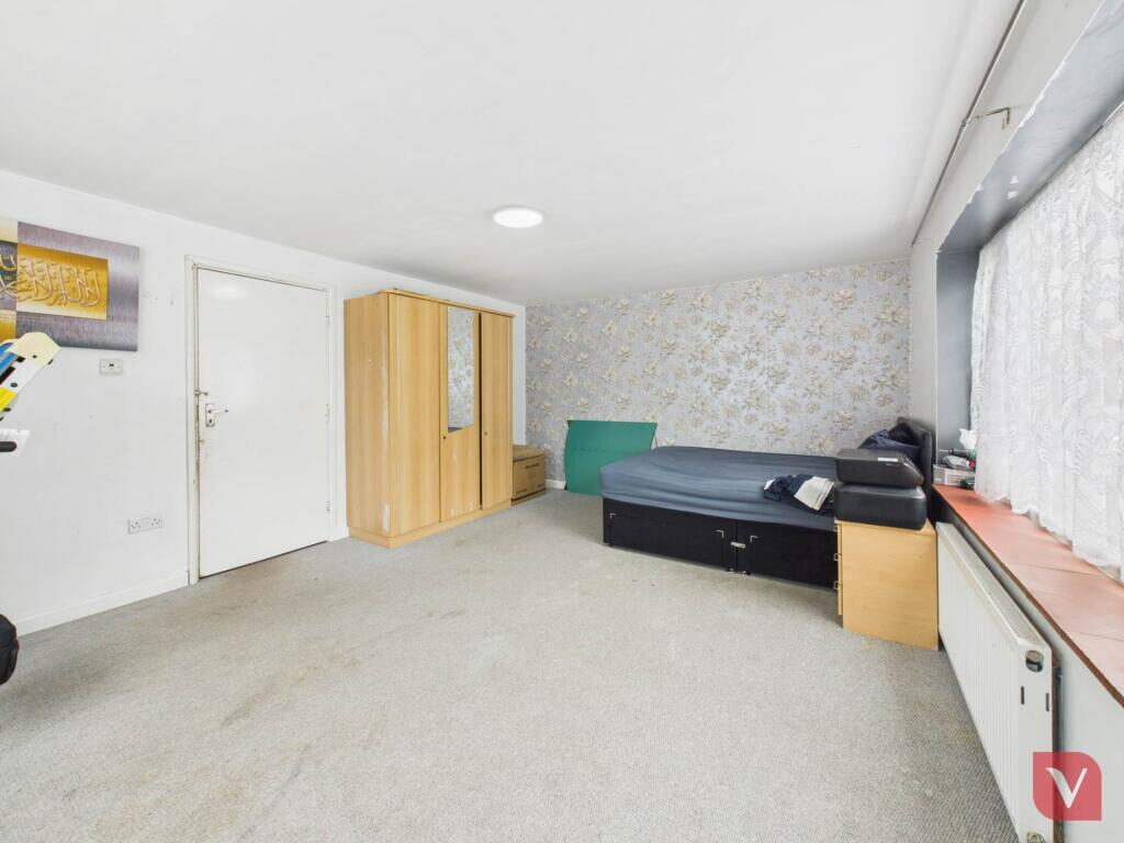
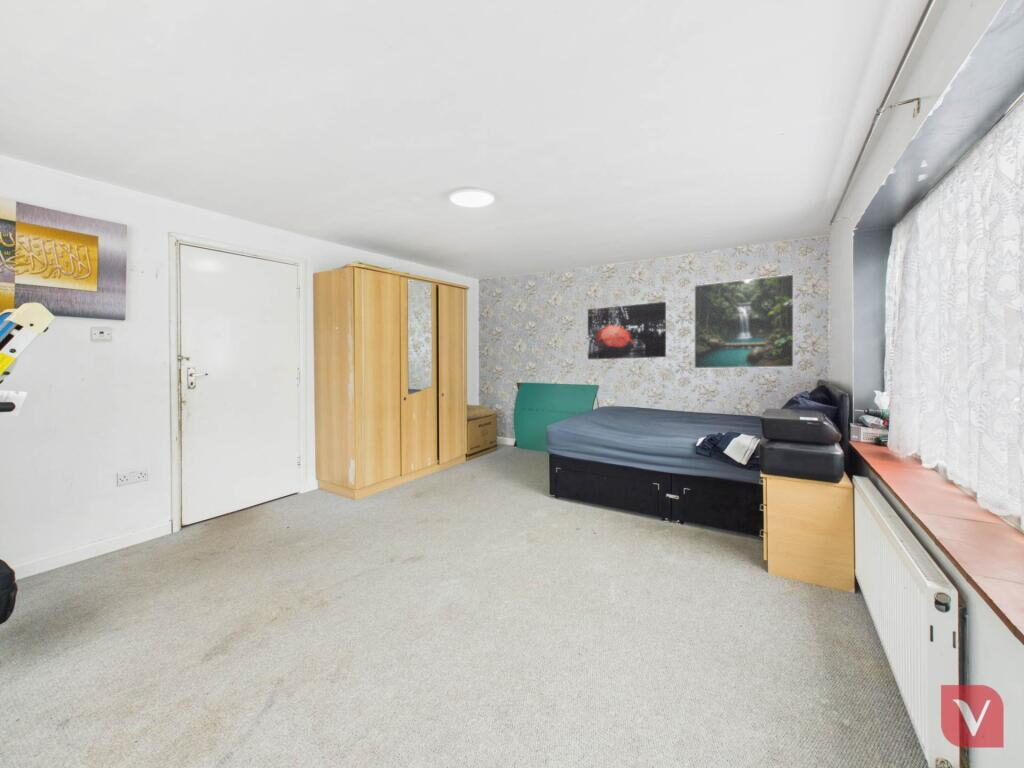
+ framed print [693,273,795,370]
+ wall art [587,301,667,360]
